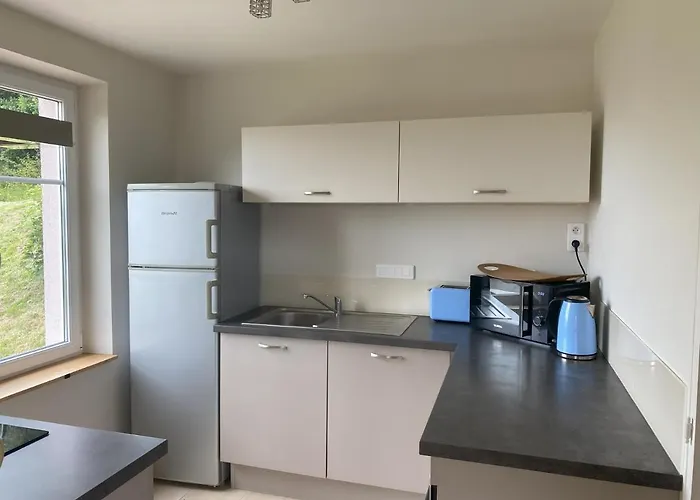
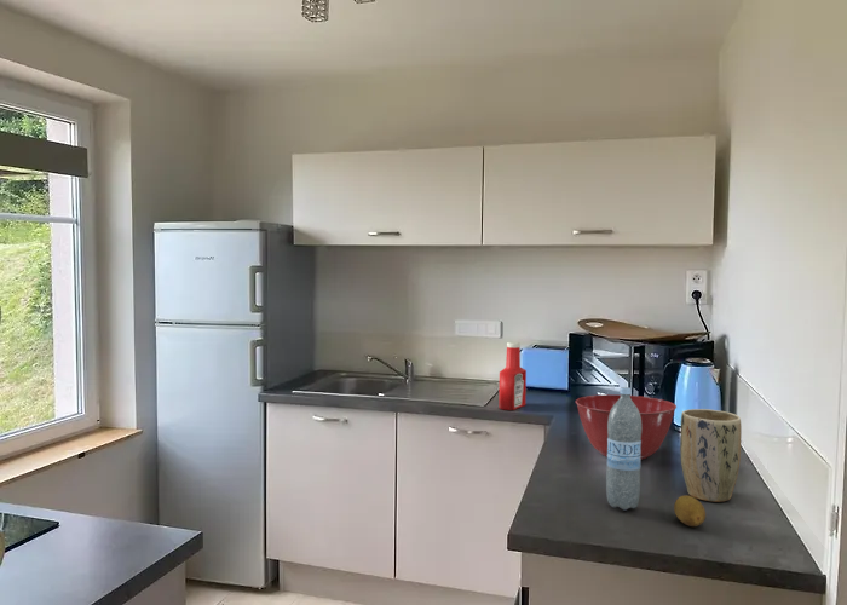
+ water bottle [605,386,643,512]
+ fruit [673,494,707,528]
+ soap bottle [497,341,528,411]
+ plant pot [679,408,743,503]
+ mixing bowl [575,393,678,461]
